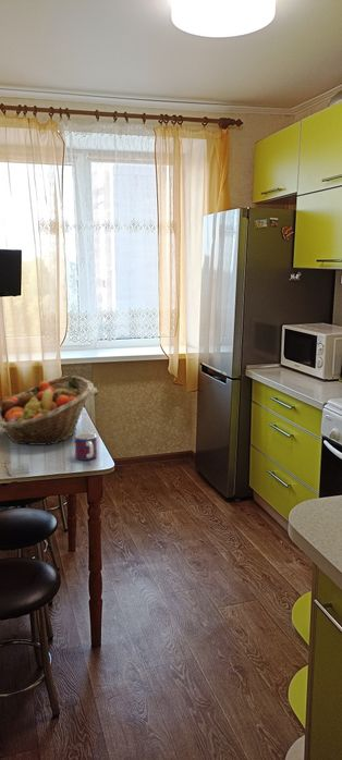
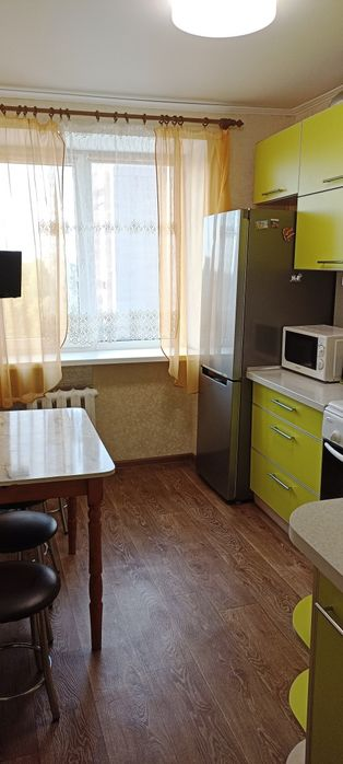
- fruit basket [0,375,95,446]
- mug [73,431,98,462]
